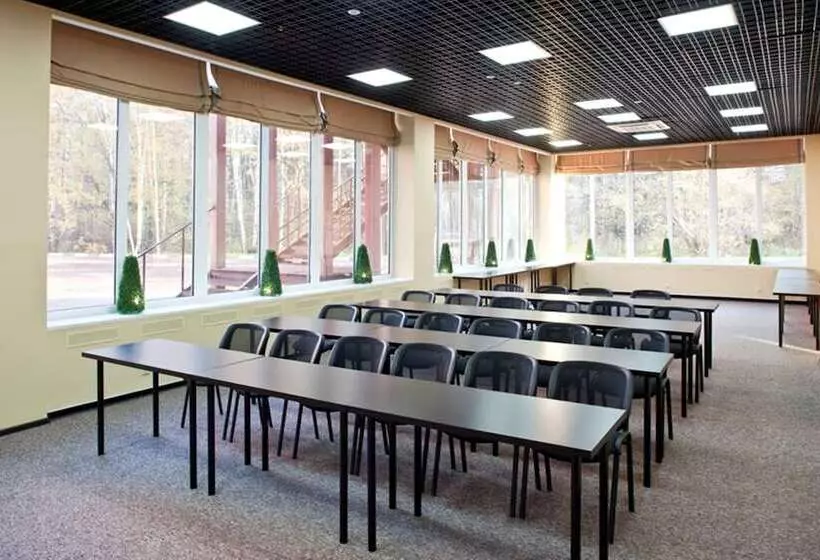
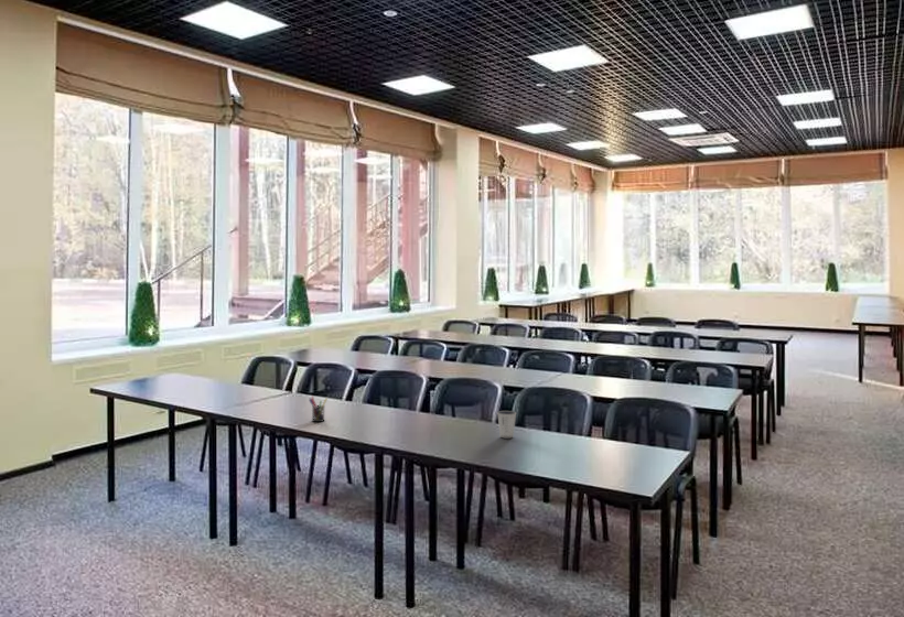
+ pen holder [308,394,329,423]
+ dixie cup [496,410,517,439]
